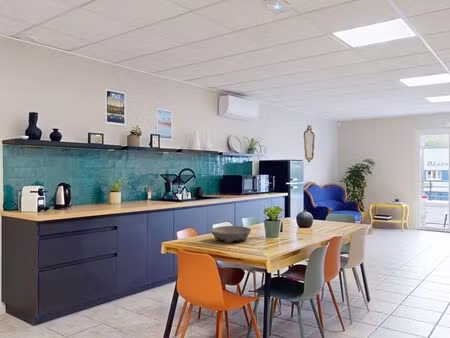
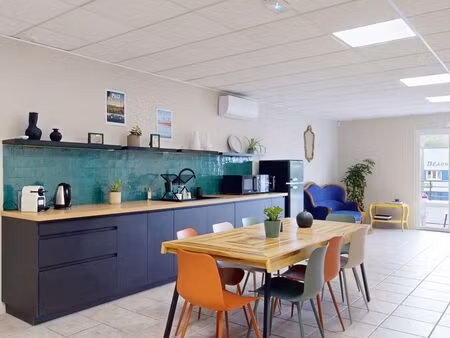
- bowl [209,225,252,243]
